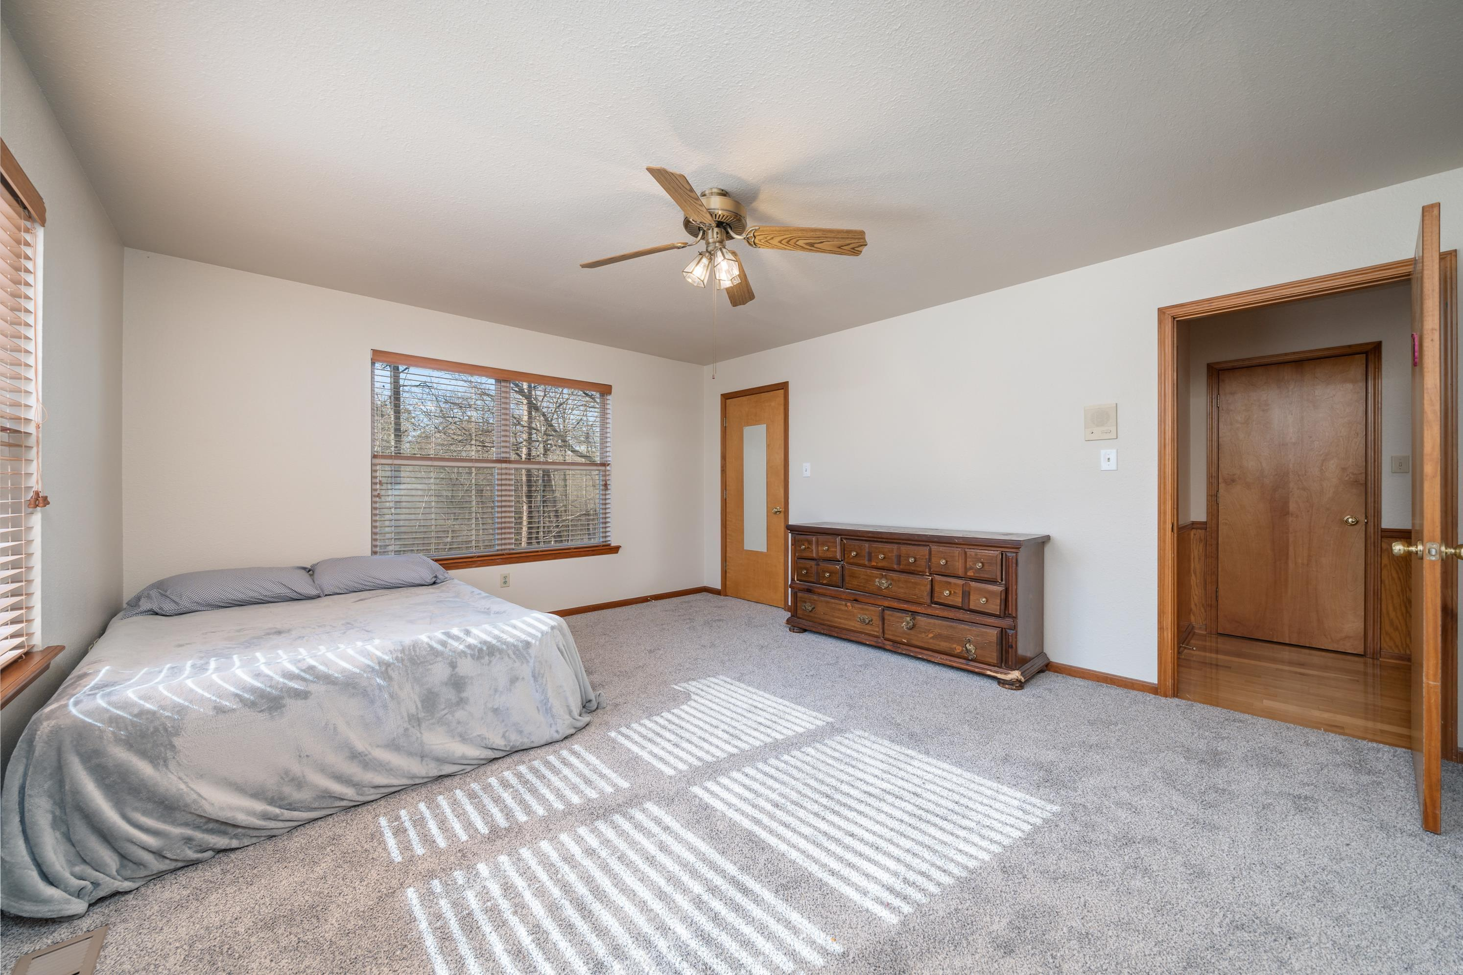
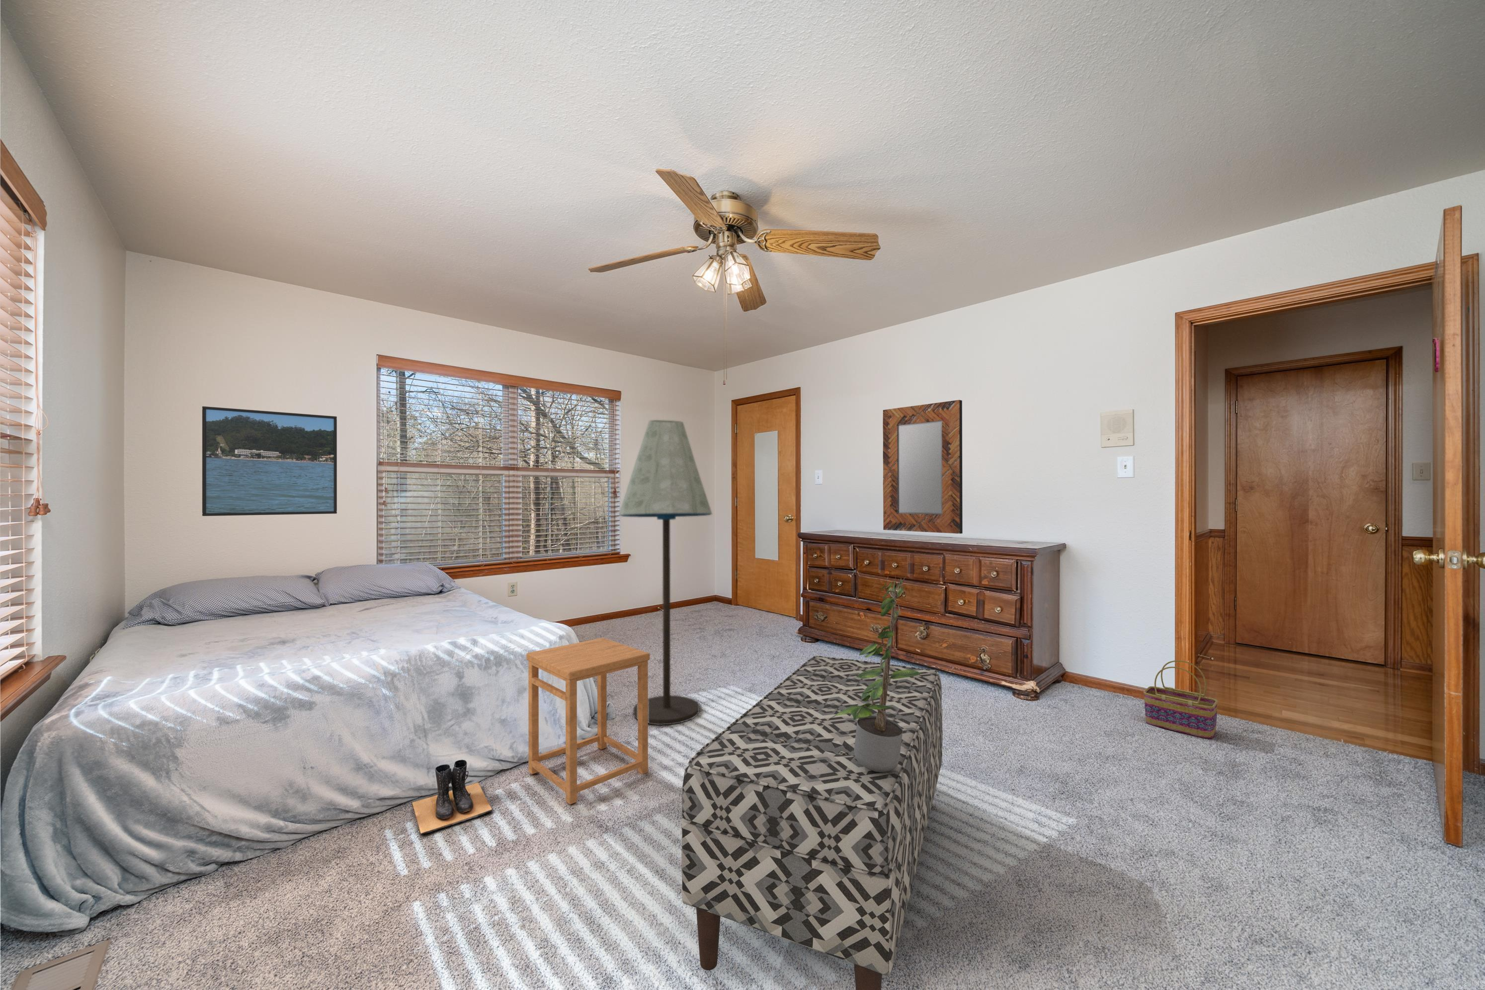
+ bench [681,655,944,990]
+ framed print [202,406,337,516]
+ basket [1144,660,1219,739]
+ floor lamp [618,420,713,726]
+ home mirror [882,400,963,535]
+ potted plant [833,575,920,772]
+ side table [526,638,650,805]
+ boots [411,759,493,834]
